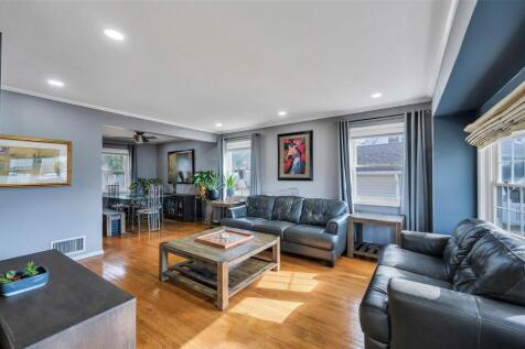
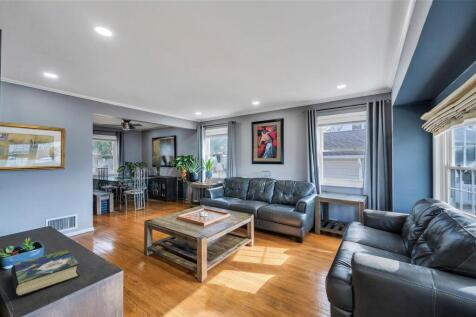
+ book [10,249,81,298]
